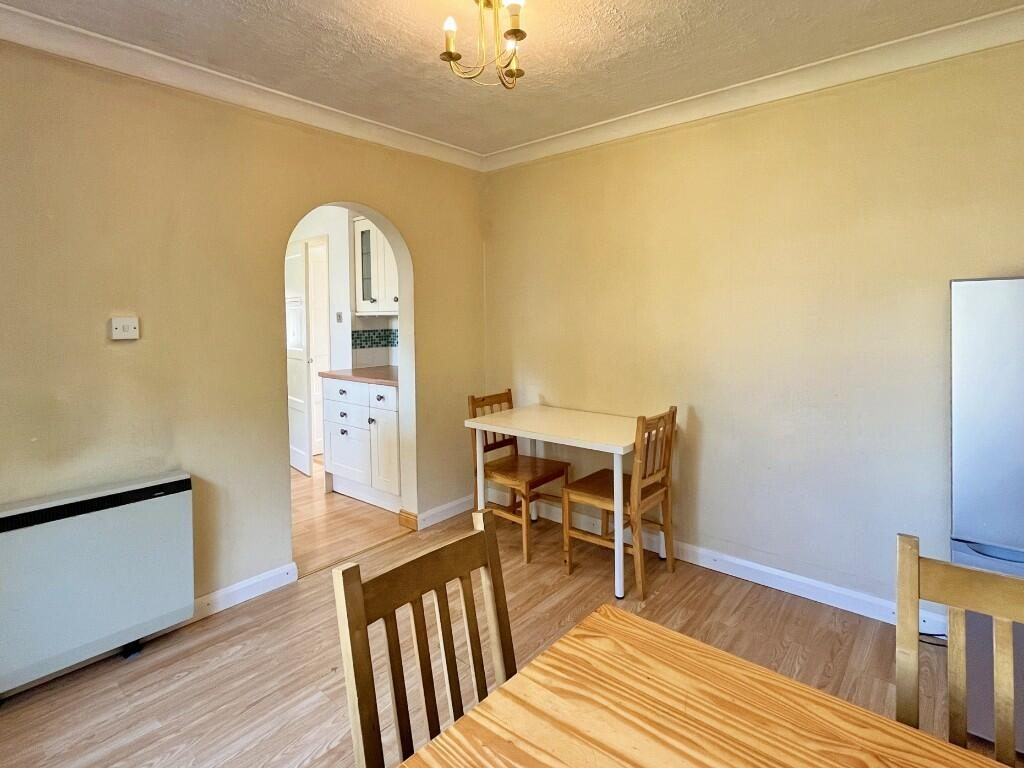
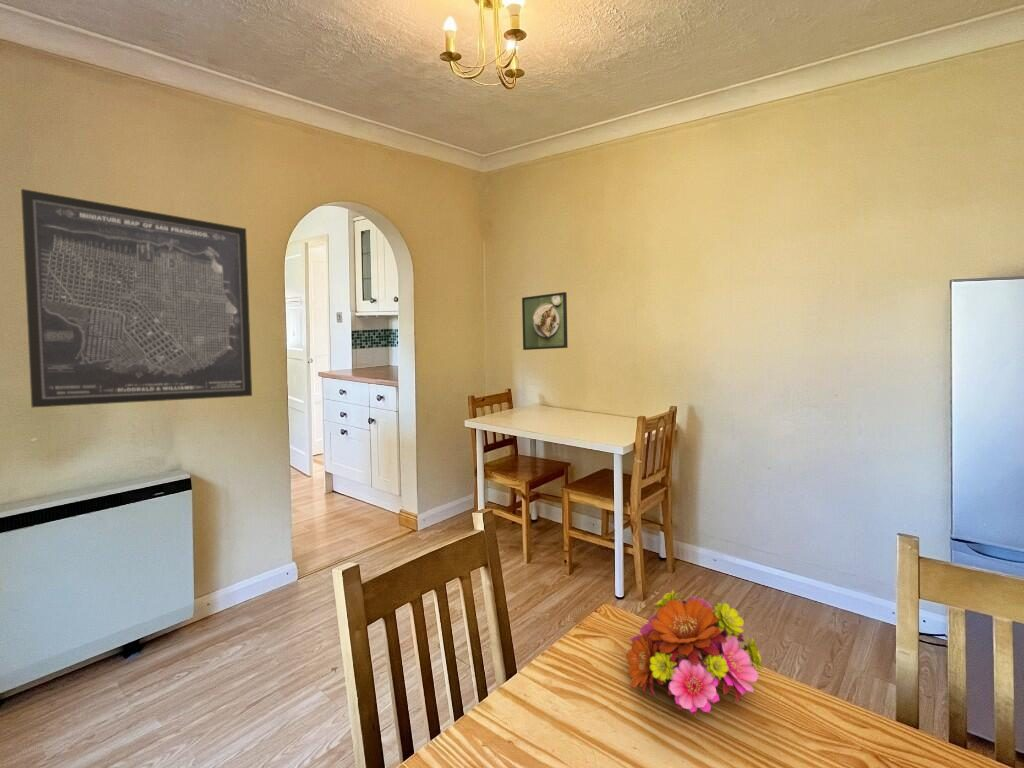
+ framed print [521,291,569,351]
+ wall art [20,188,253,408]
+ flower bouquet [625,588,765,717]
